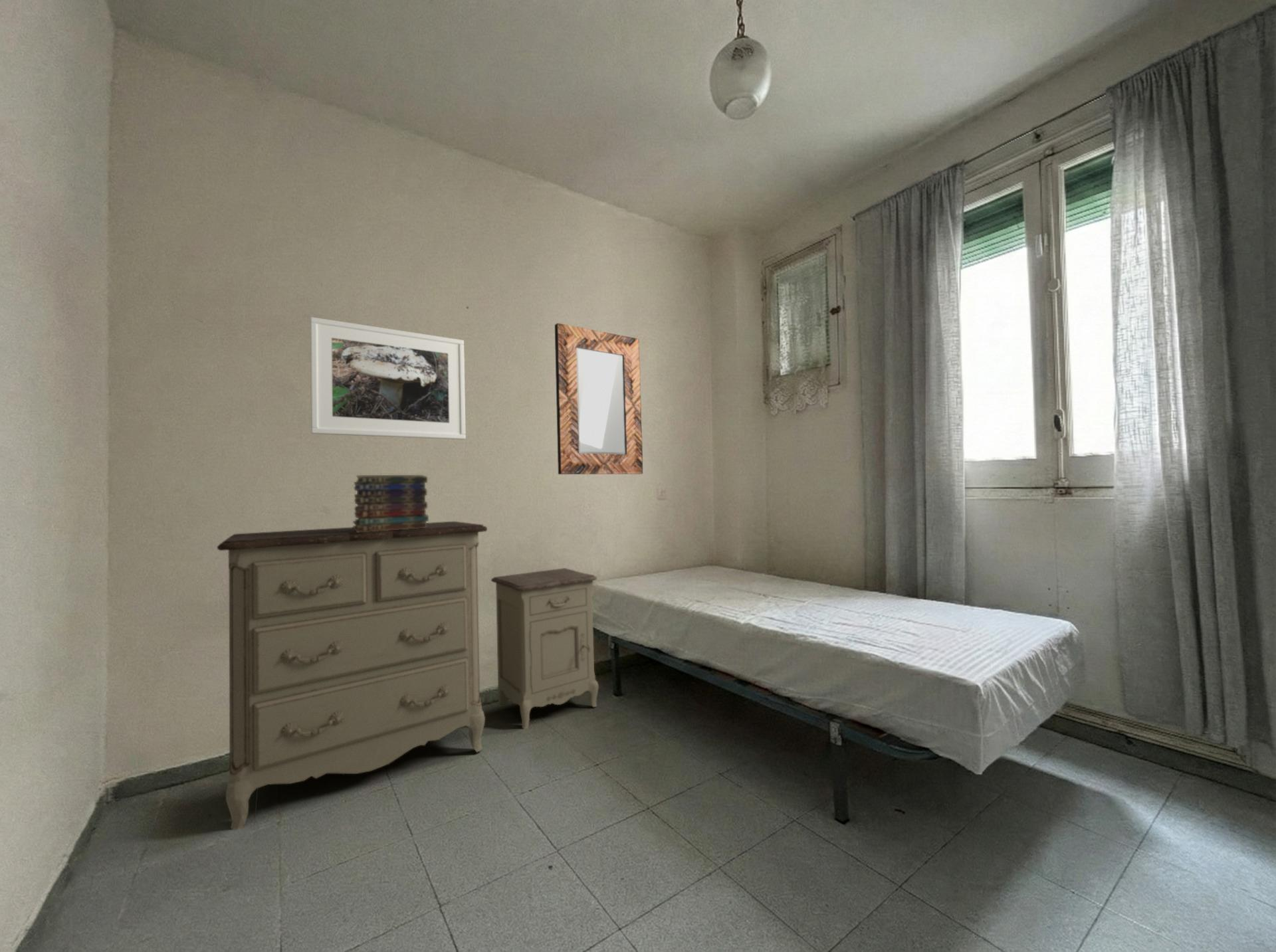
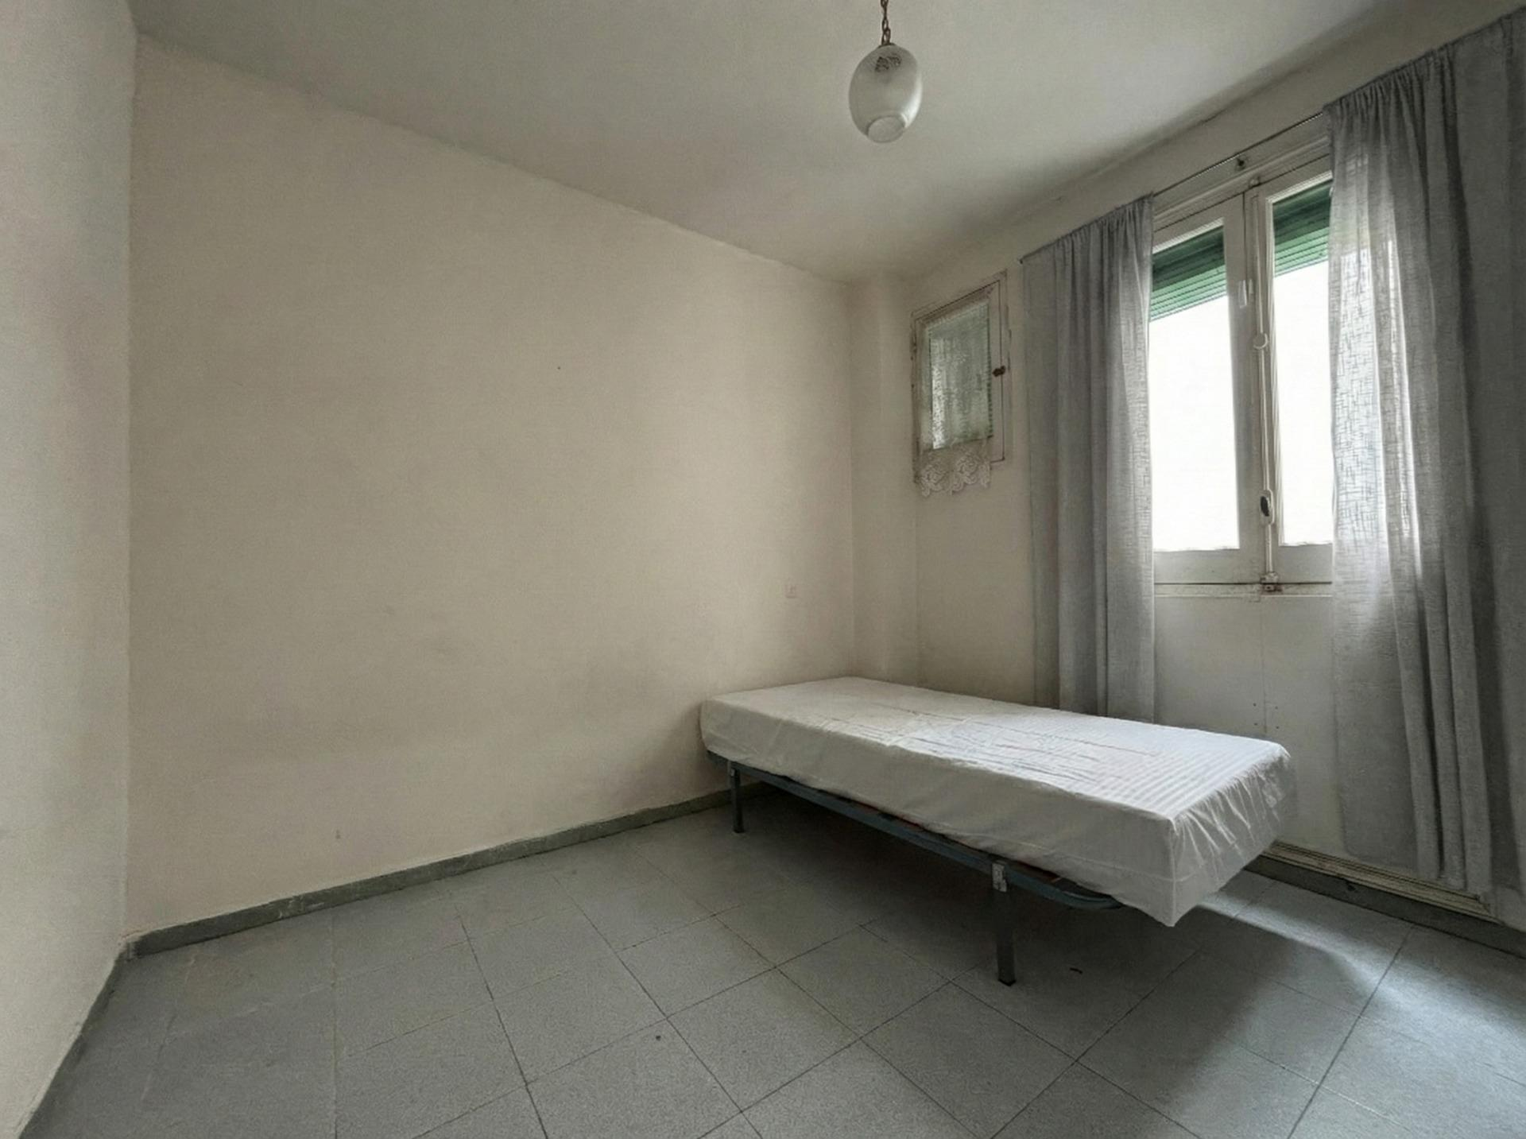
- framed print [310,316,467,440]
- dresser [217,521,488,830]
- book stack [352,474,429,533]
- home mirror [554,322,643,475]
- nightstand [490,567,599,730]
